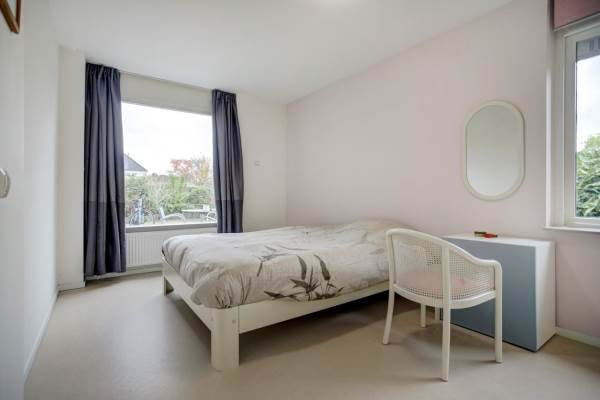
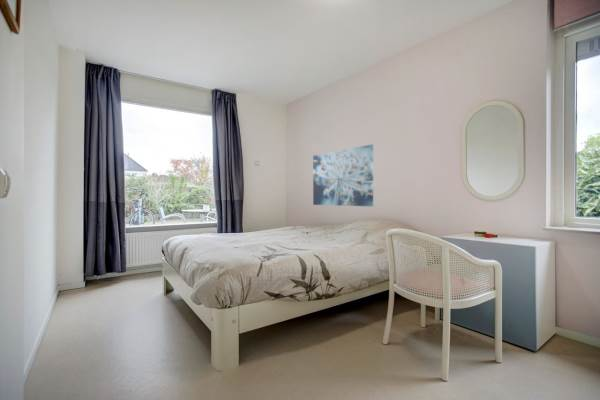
+ wall art [312,144,374,207]
